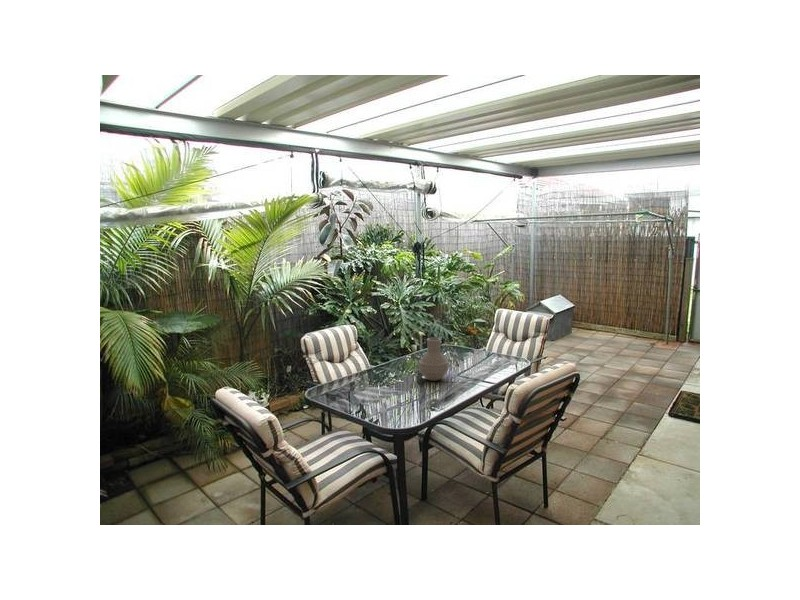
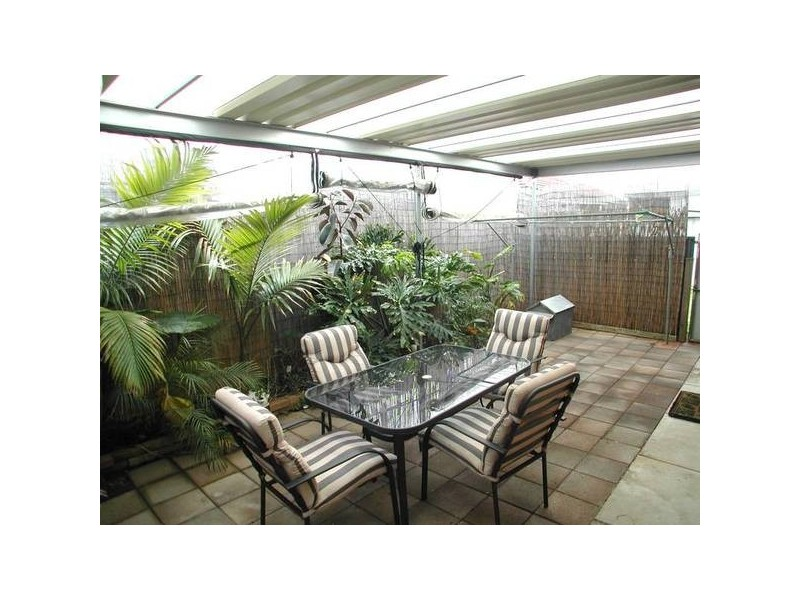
- vase [417,337,450,381]
